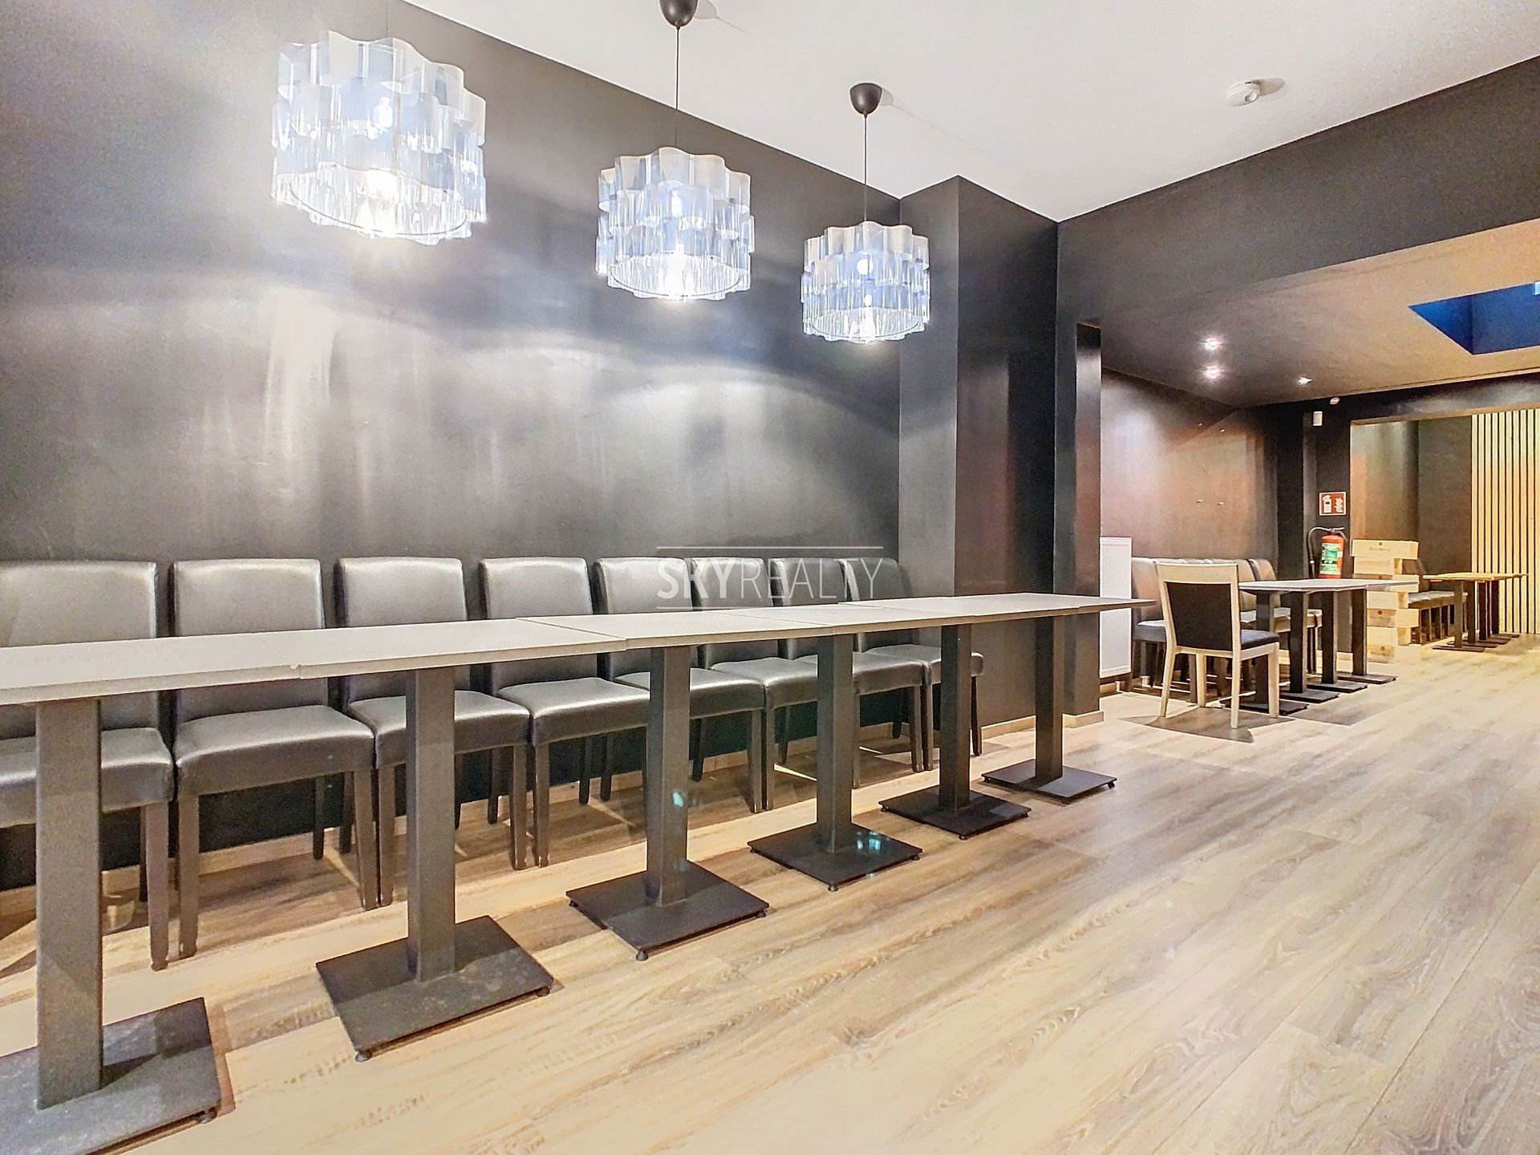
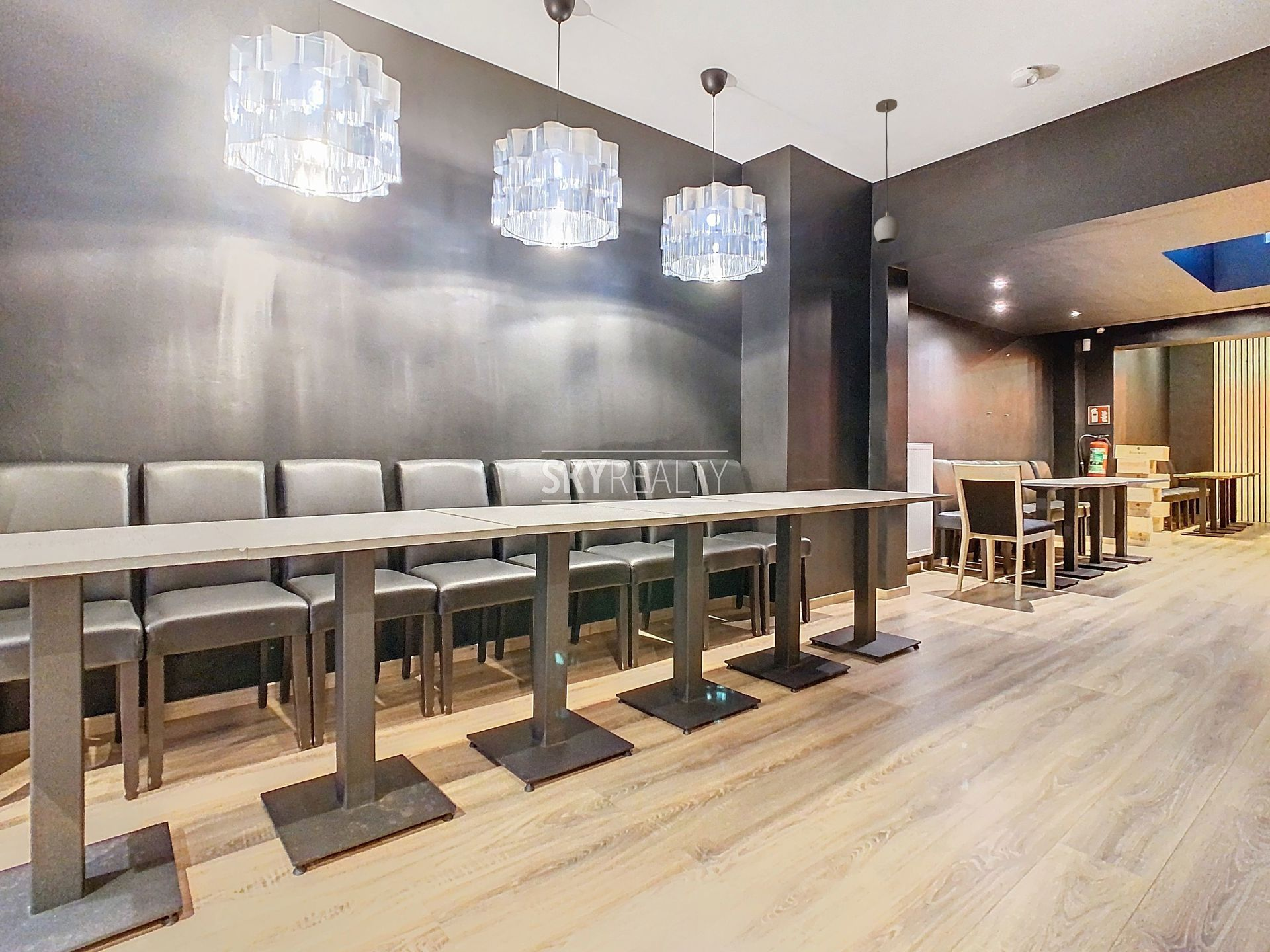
+ light fixture [873,99,901,245]
